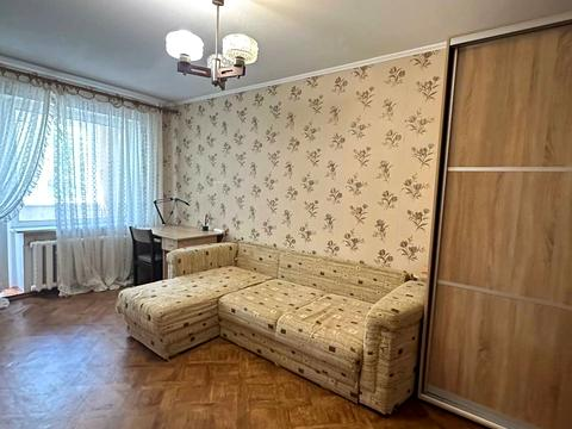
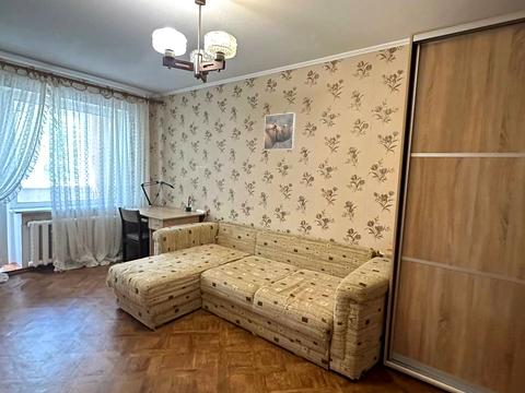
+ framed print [262,111,298,152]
